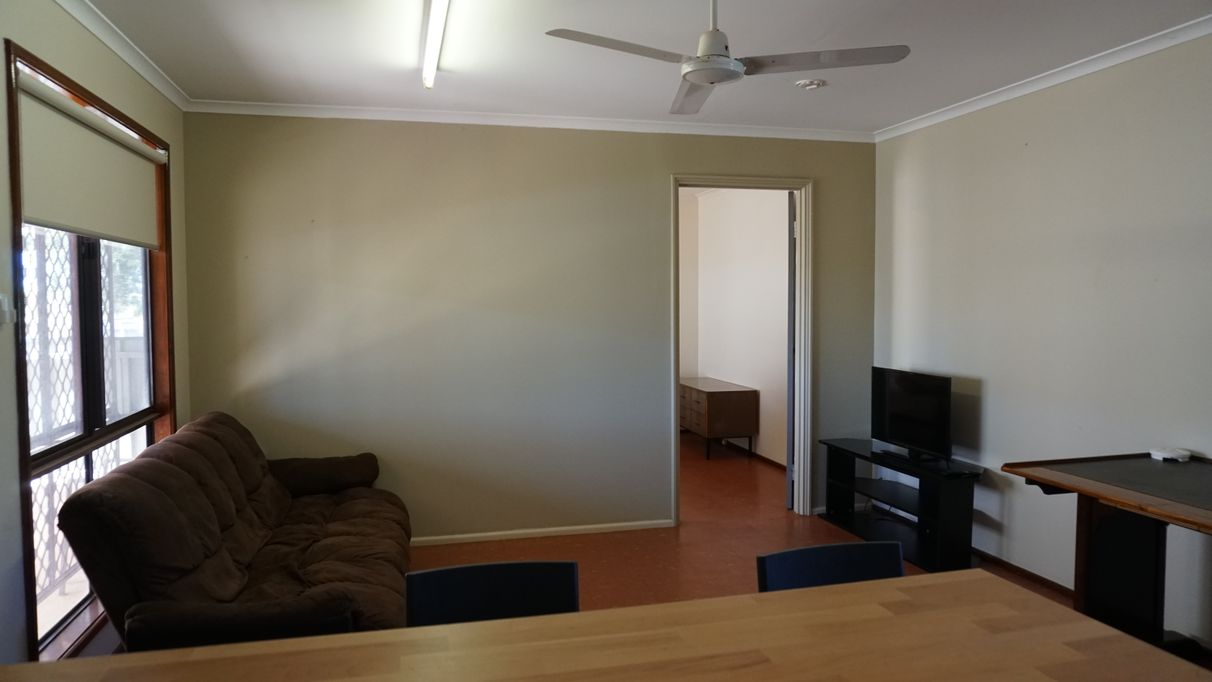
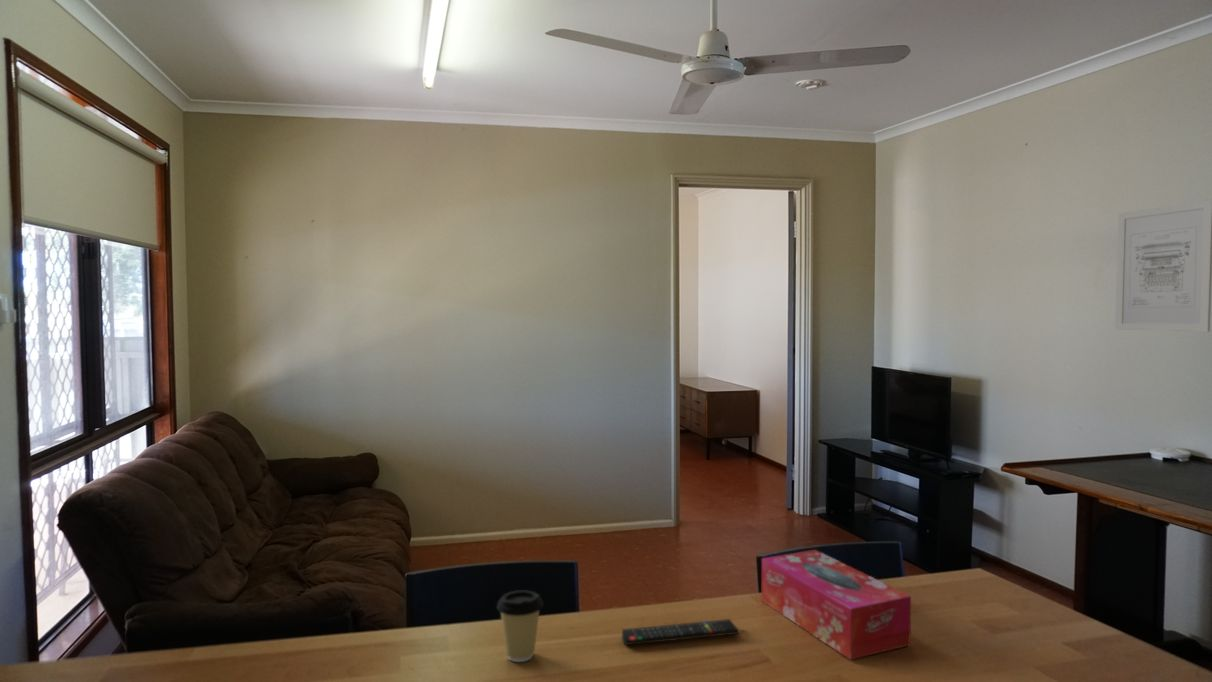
+ coffee cup [496,589,544,663]
+ tissue box [760,549,912,661]
+ remote control [621,618,740,646]
+ wall art [1114,199,1212,333]
